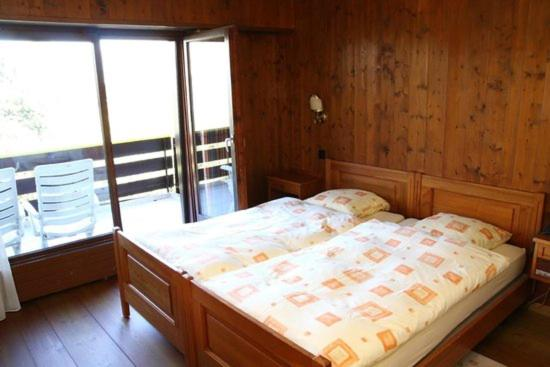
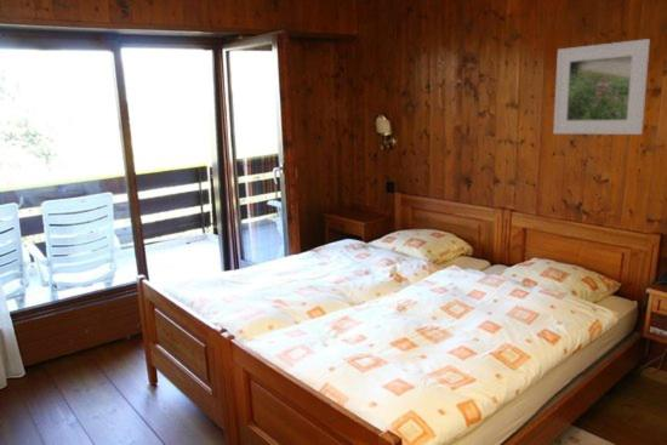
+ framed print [552,38,651,136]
